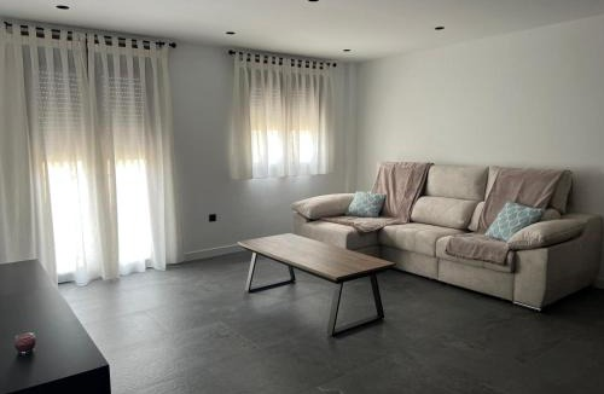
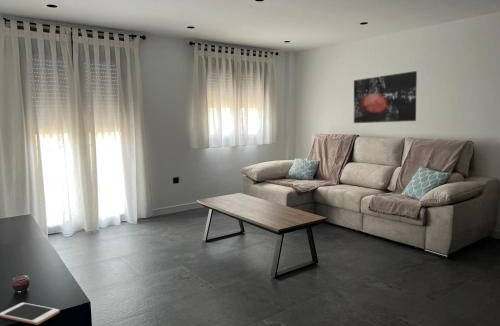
+ wall art [353,70,418,124]
+ cell phone [0,302,61,326]
